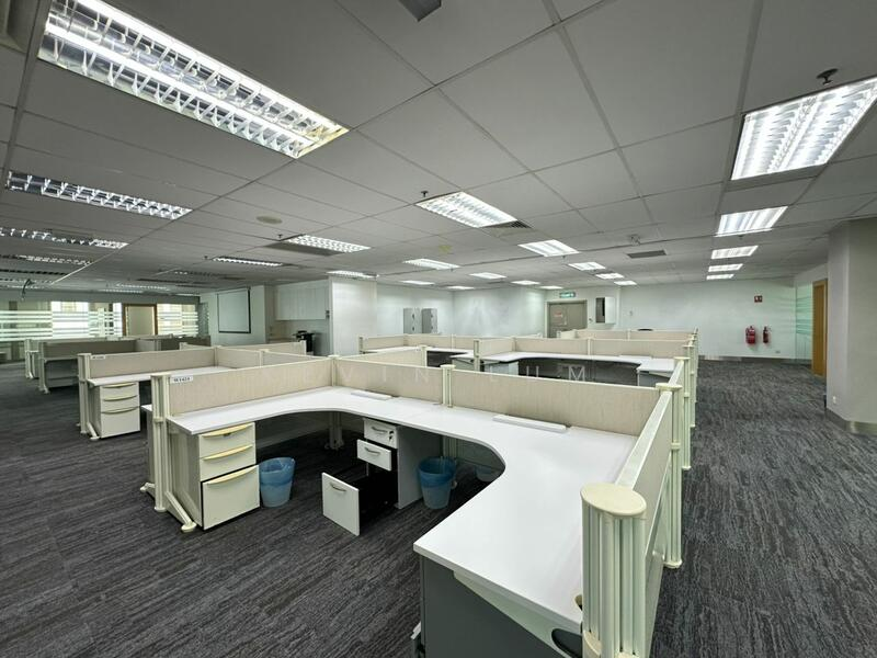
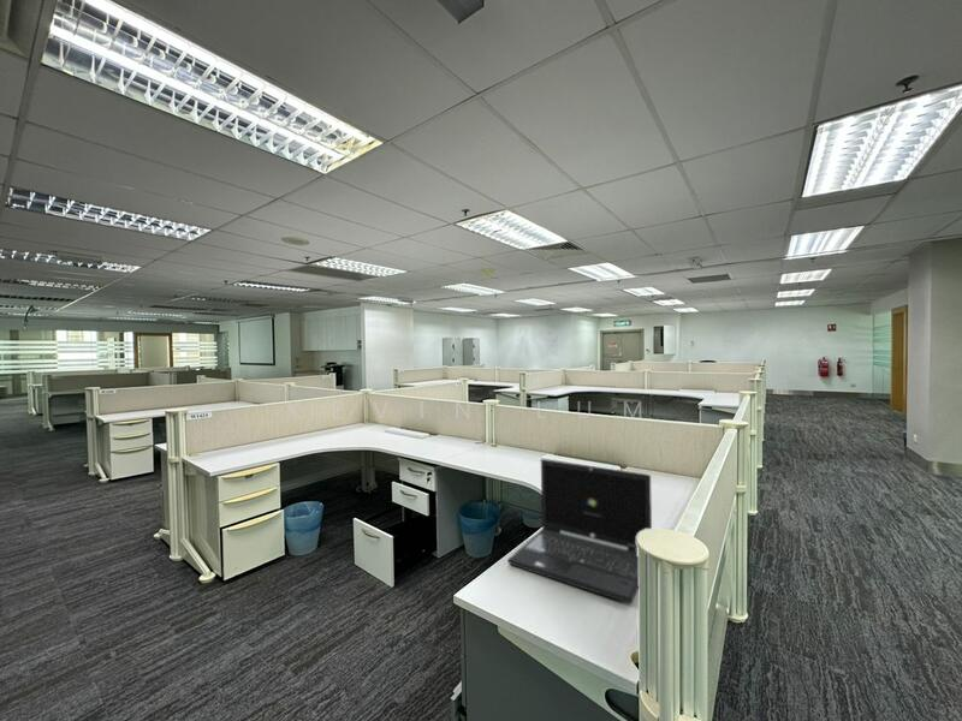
+ laptop [507,458,653,604]
